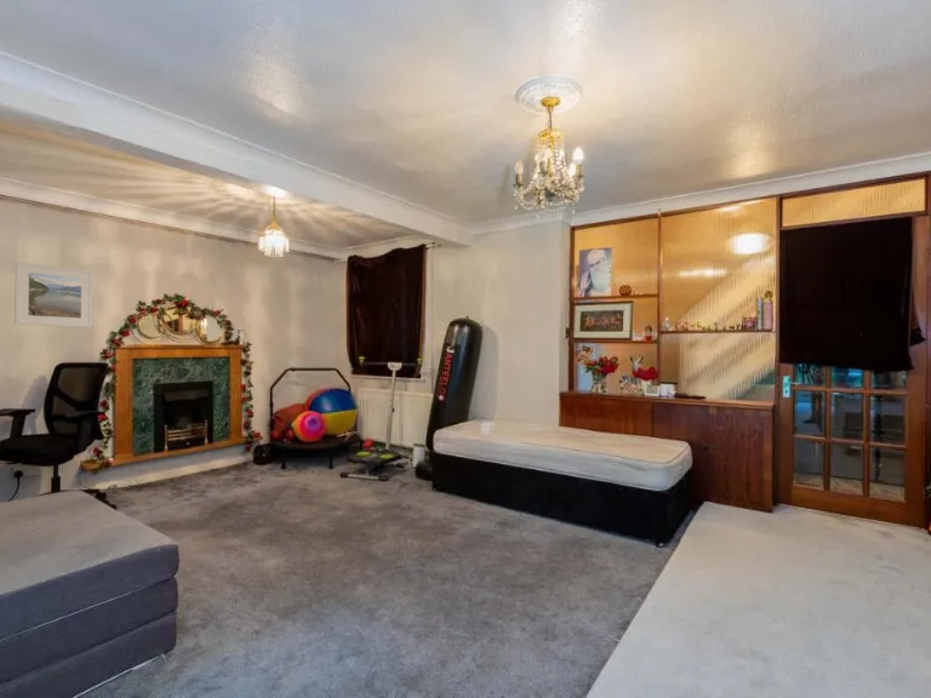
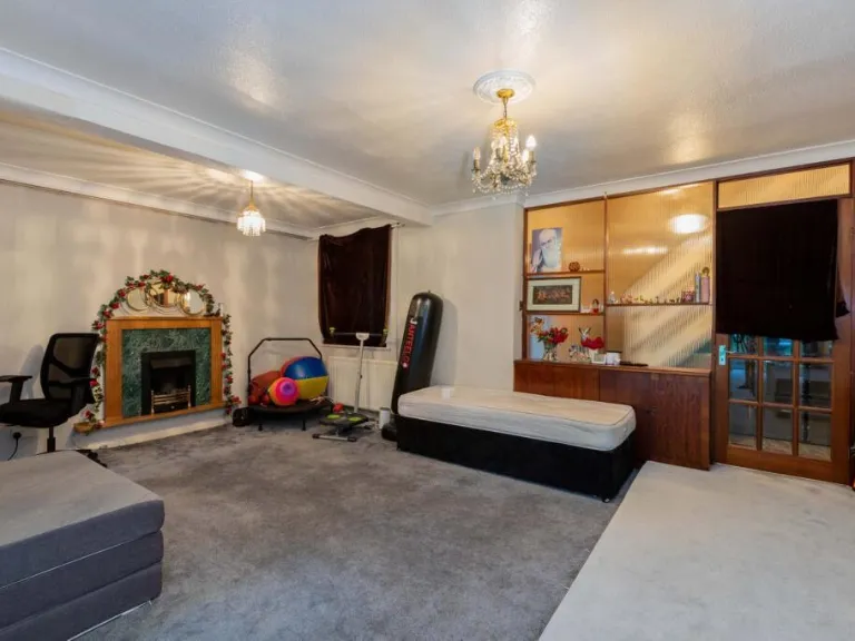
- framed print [13,261,93,328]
